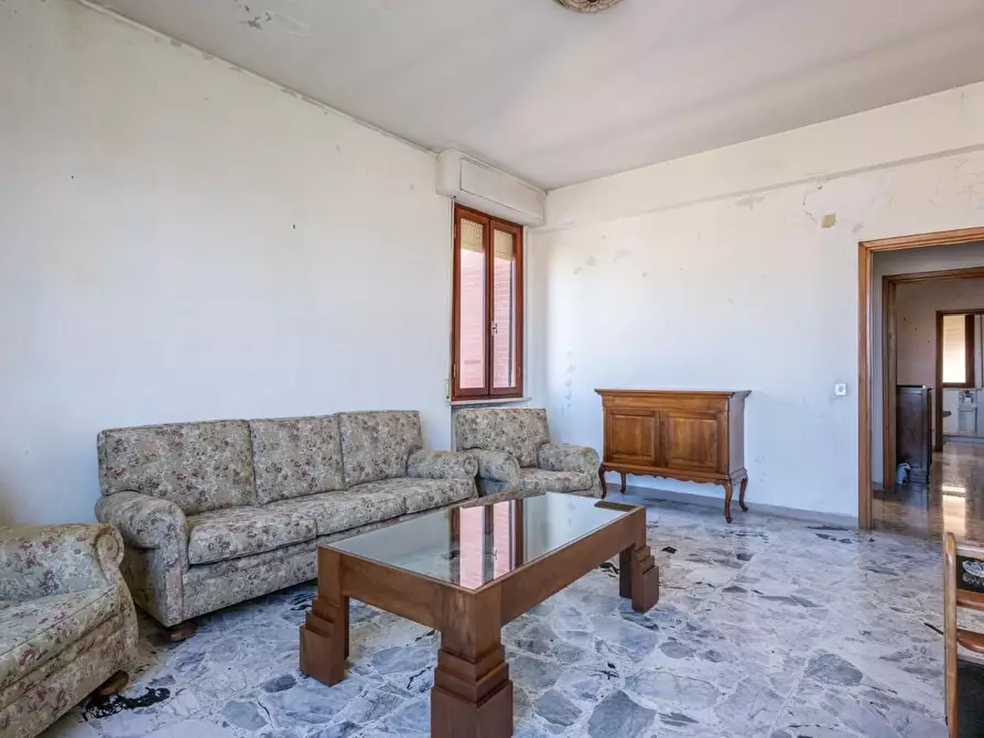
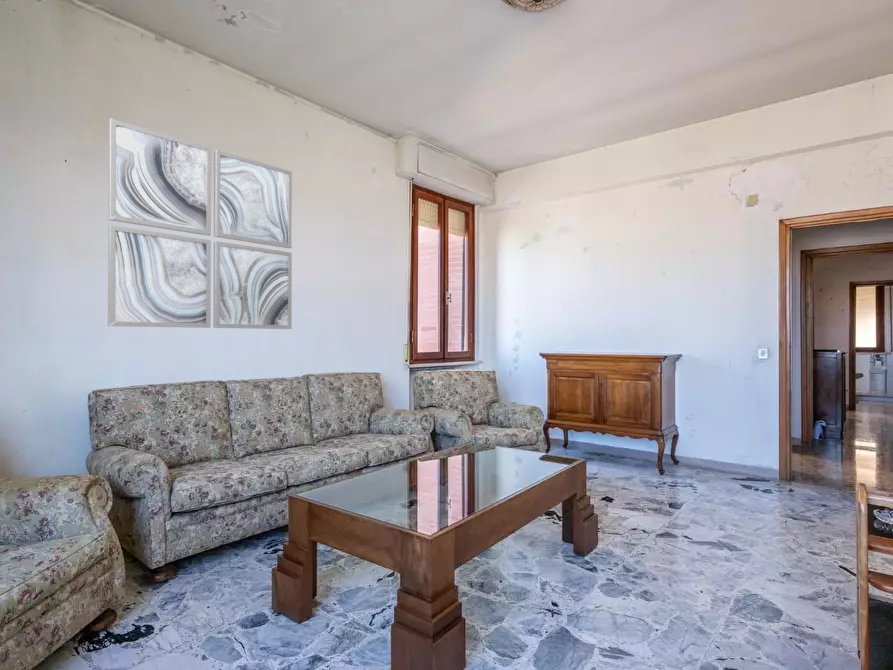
+ wall art [107,118,293,330]
